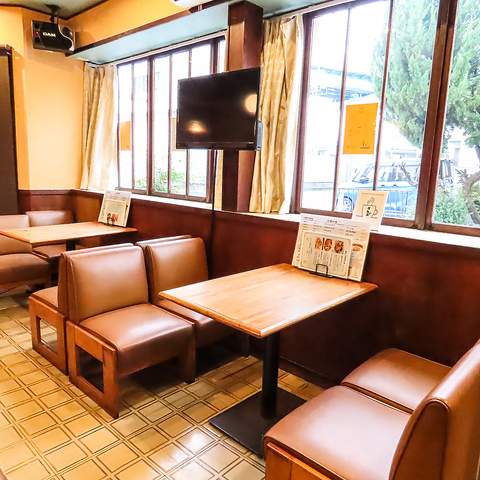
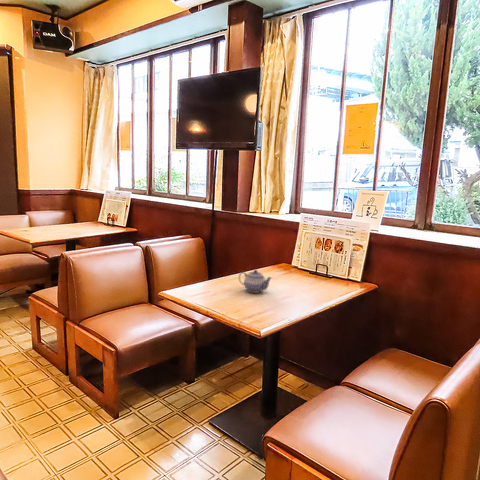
+ teapot [238,269,273,294]
